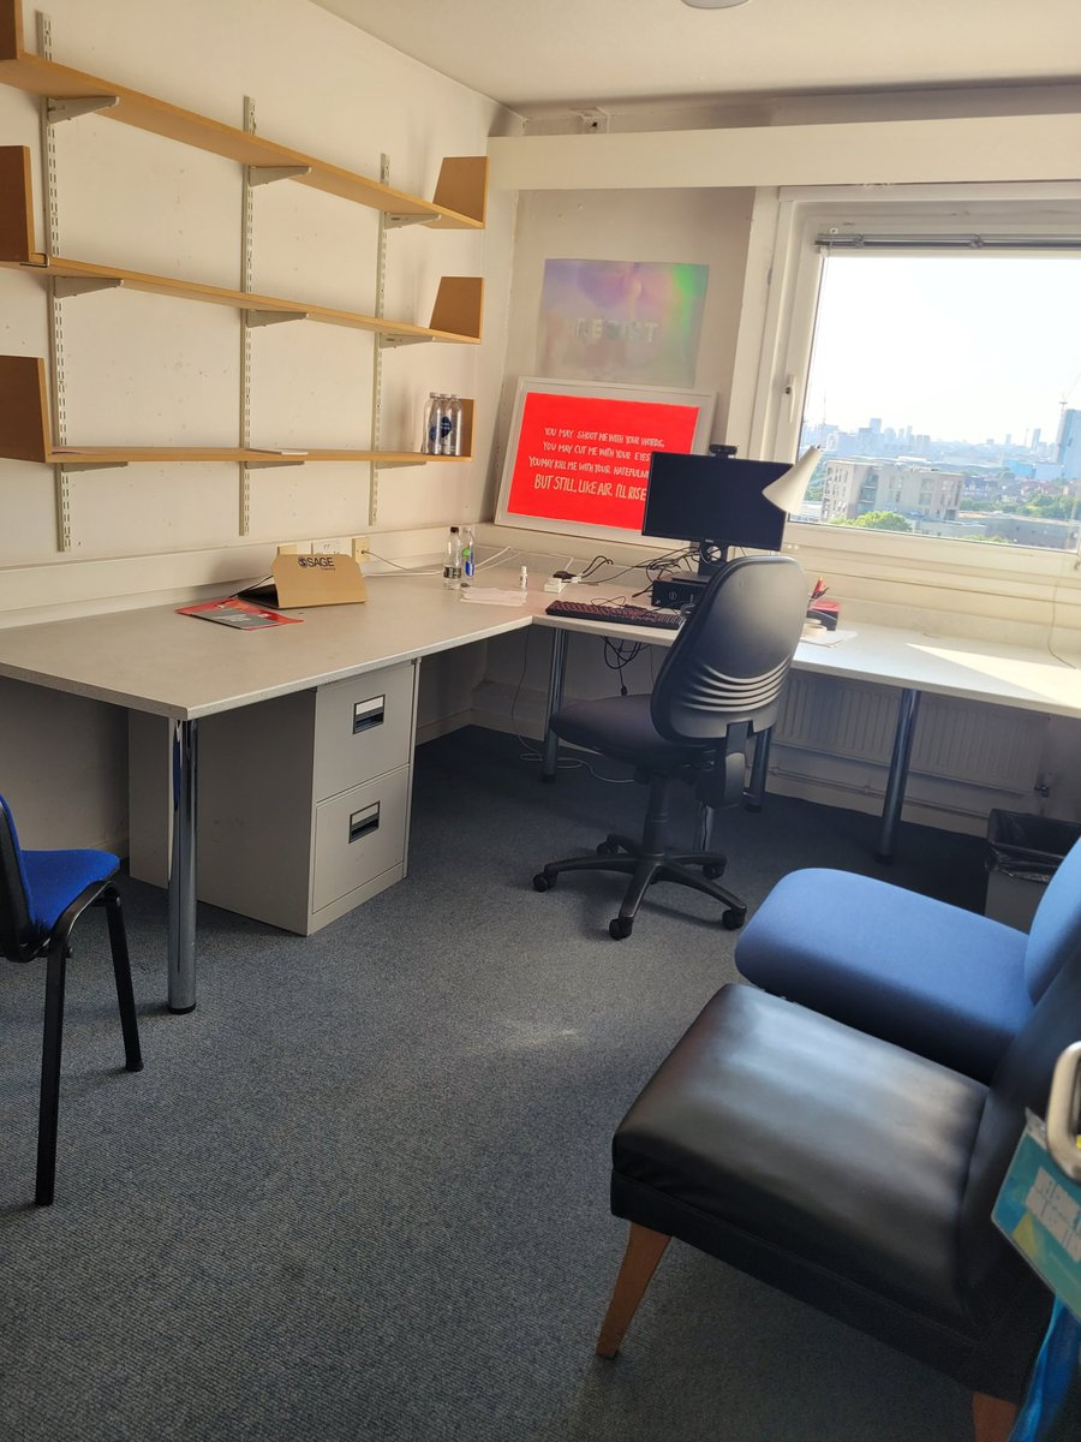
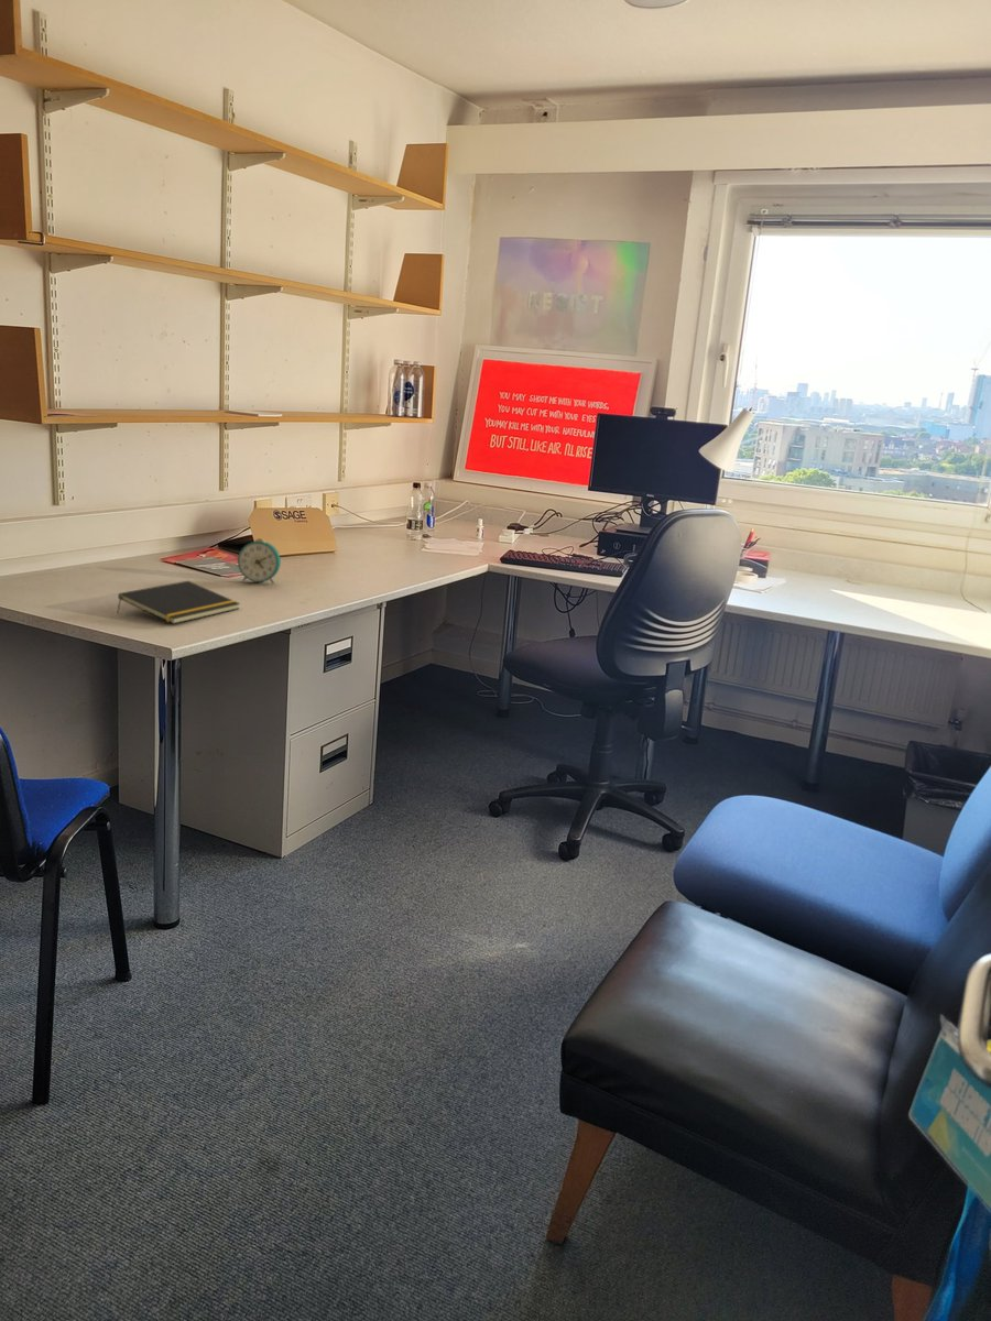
+ alarm clock [237,537,282,585]
+ notepad [116,580,241,625]
